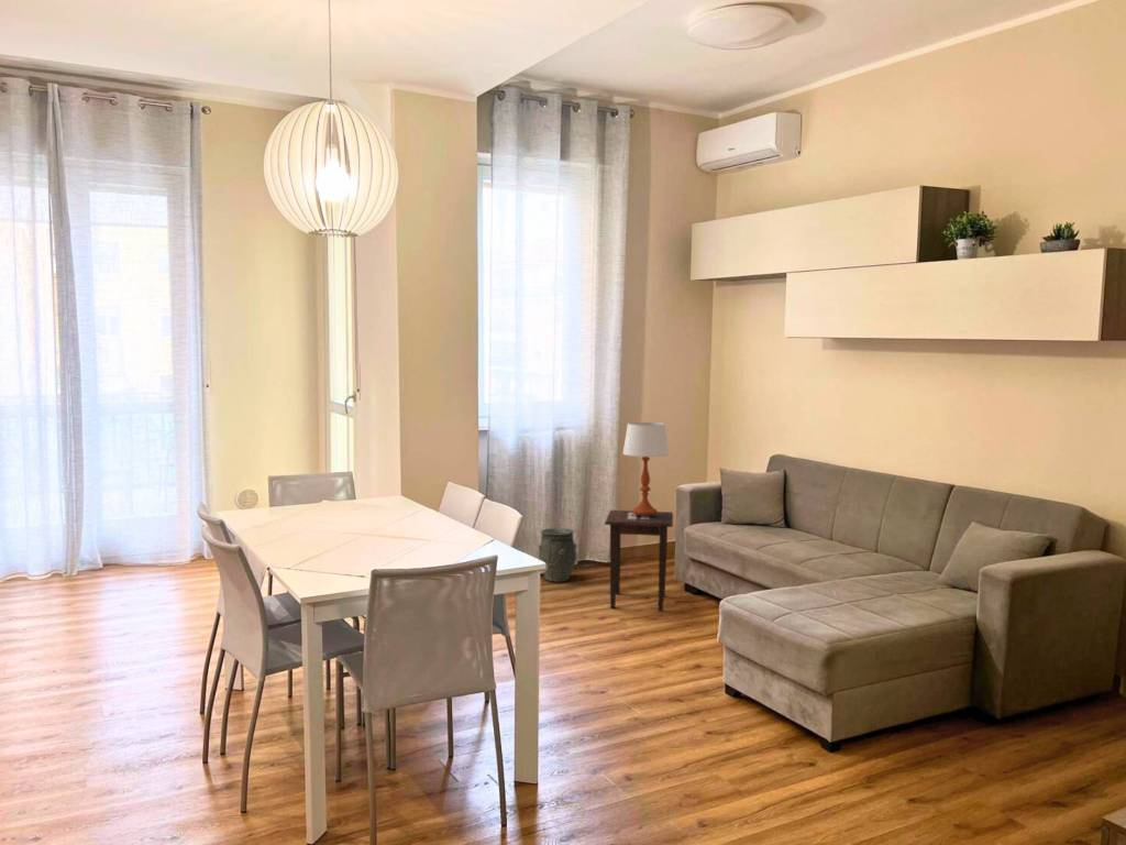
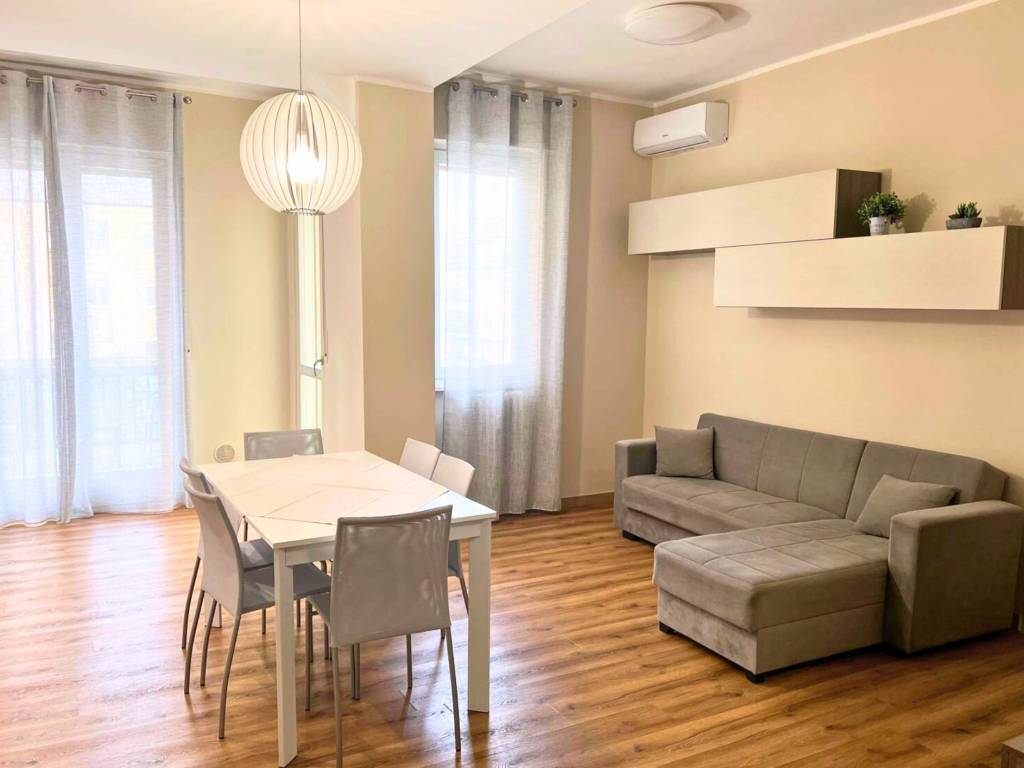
- table lamp [622,421,670,515]
- vase [538,527,577,583]
- side table [604,509,674,612]
